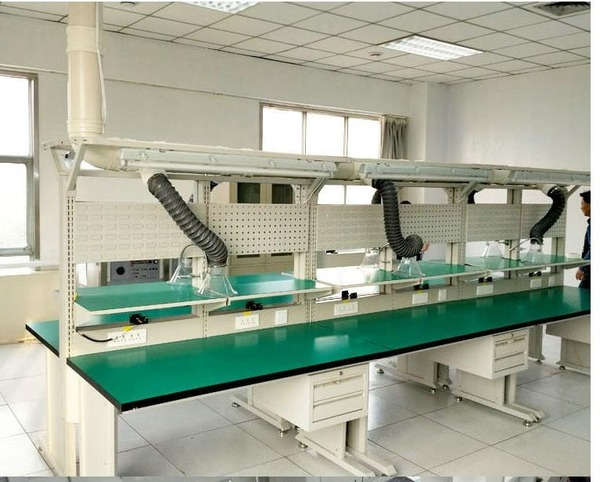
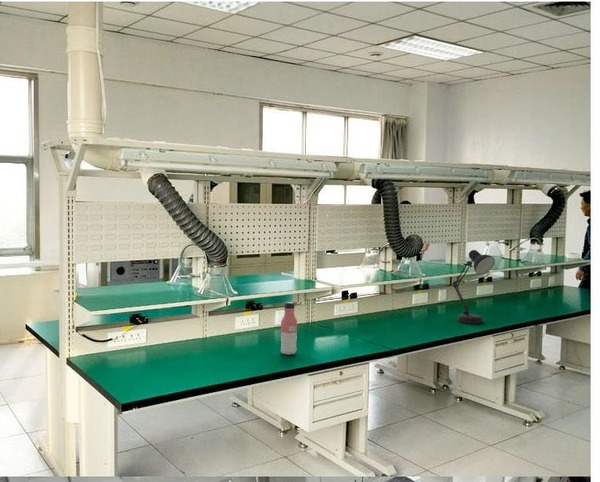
+ water bottle [280,301,298,356]
+ desk lamp [451,249,496,324]
